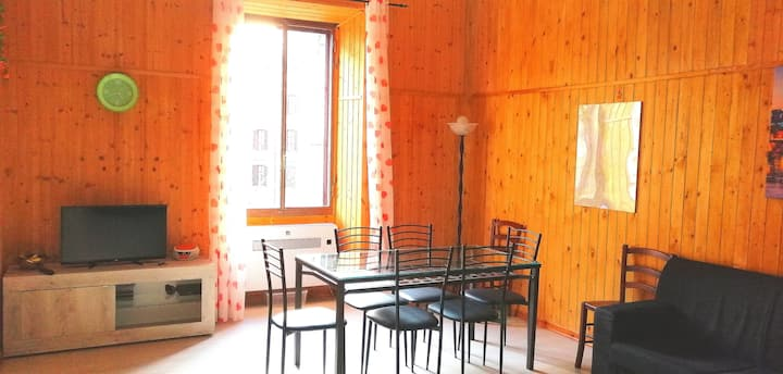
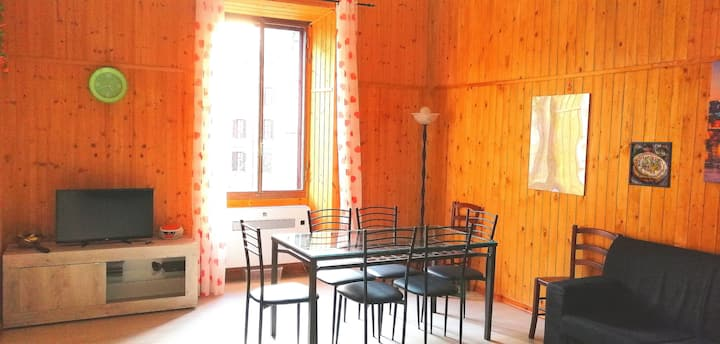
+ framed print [628,141,673,189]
